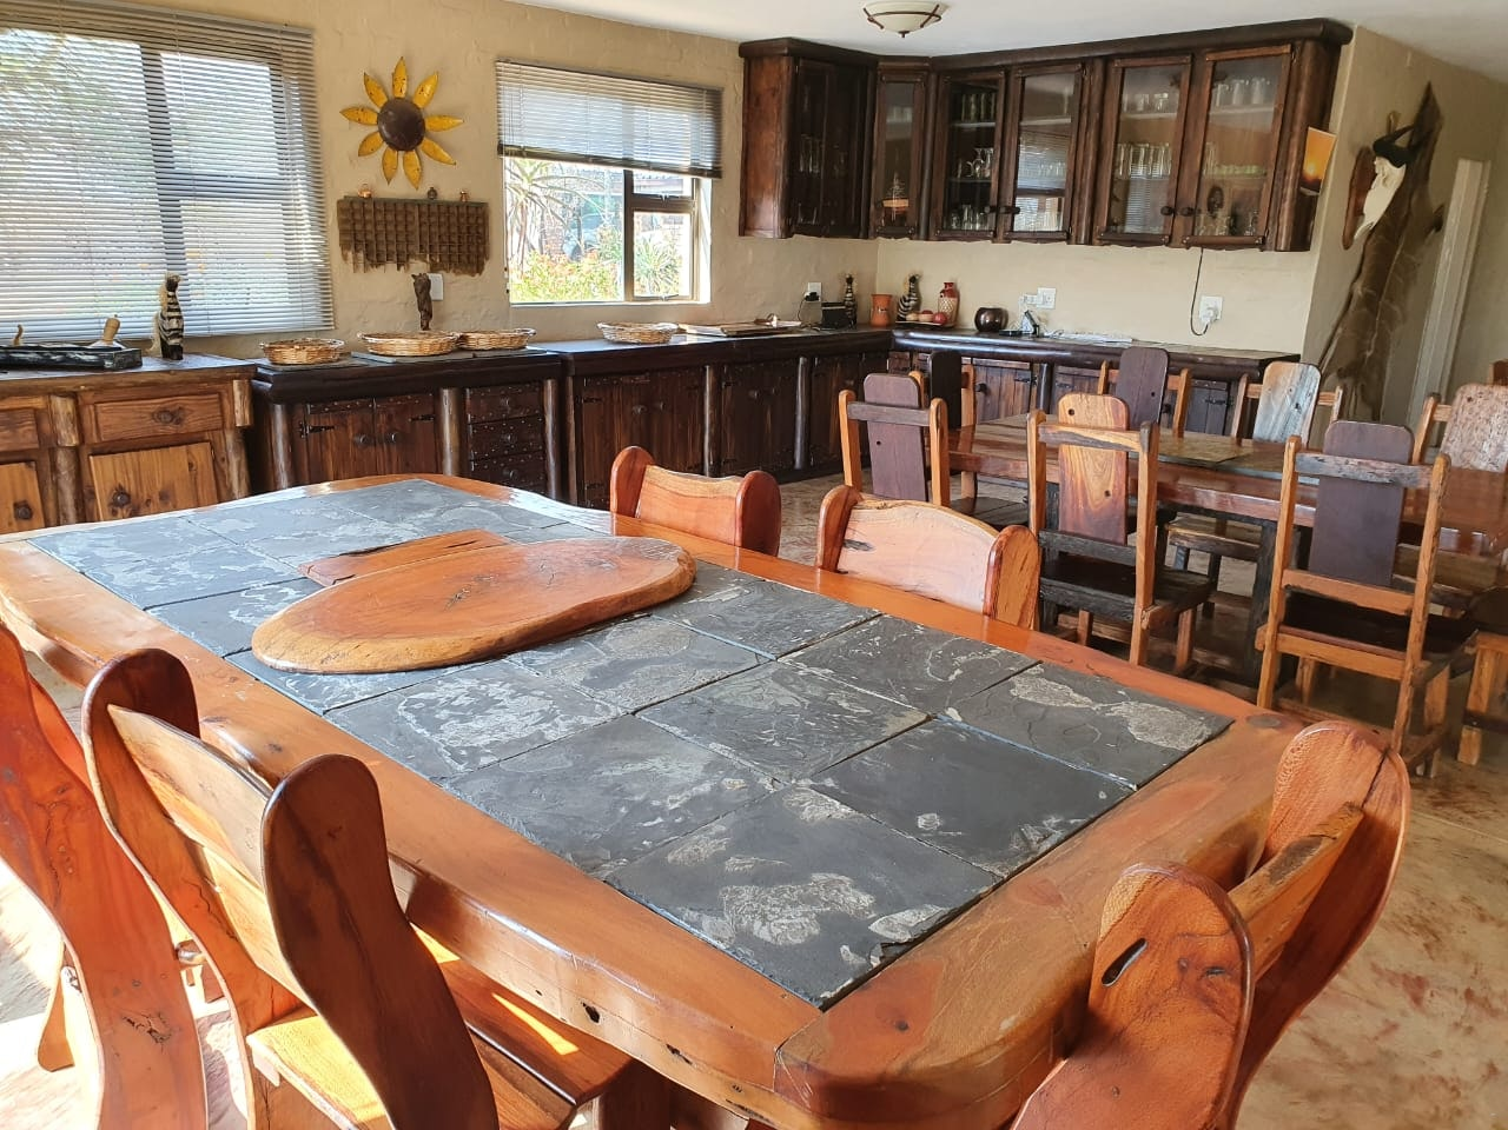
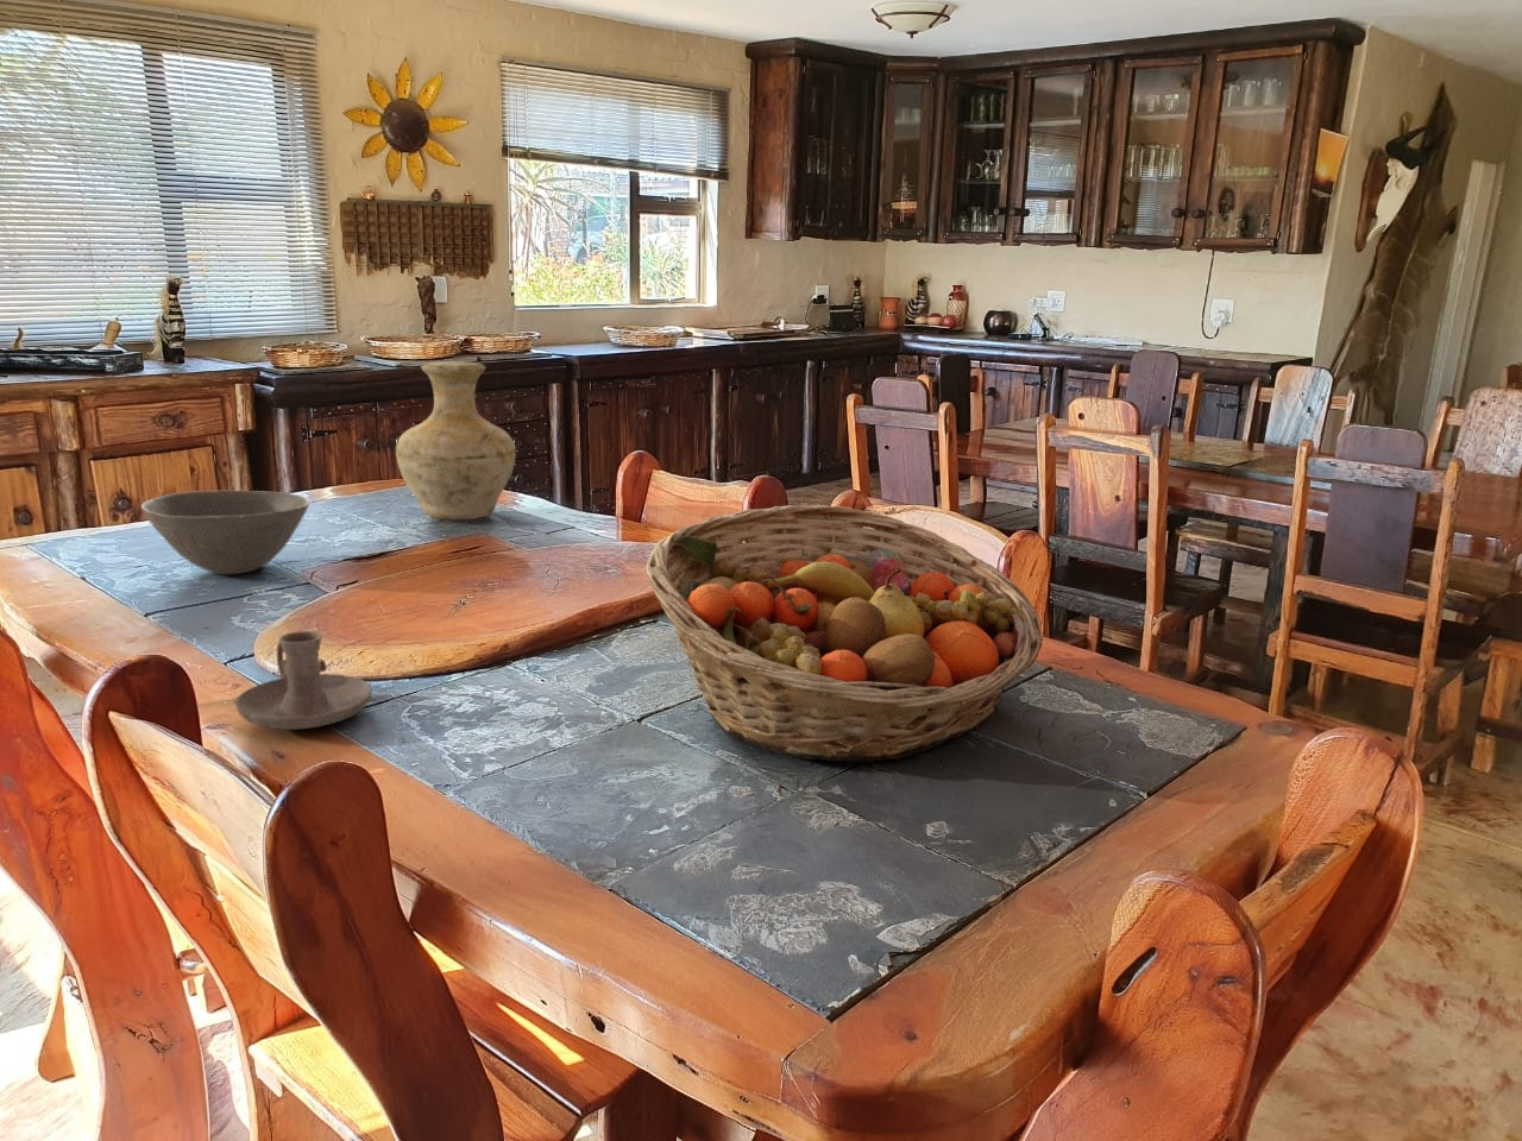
+ candle holder [234,630,374,731]
+ fruit basket [645,503,1044,763]
+ bowl [140,490,312,575]
+ vase [394,360,518,520]
